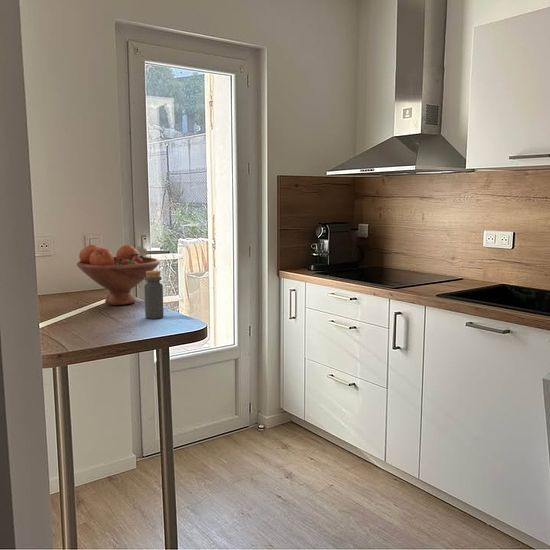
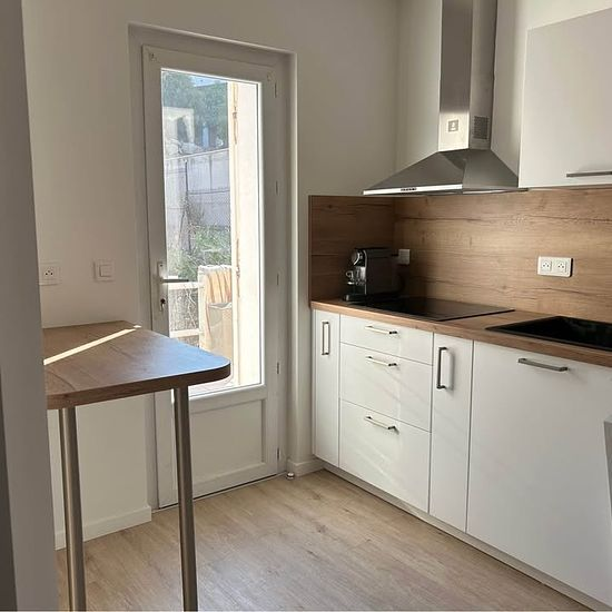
- fruit bowl [76,244,161,306]
- bottle [143,270,164,320]
